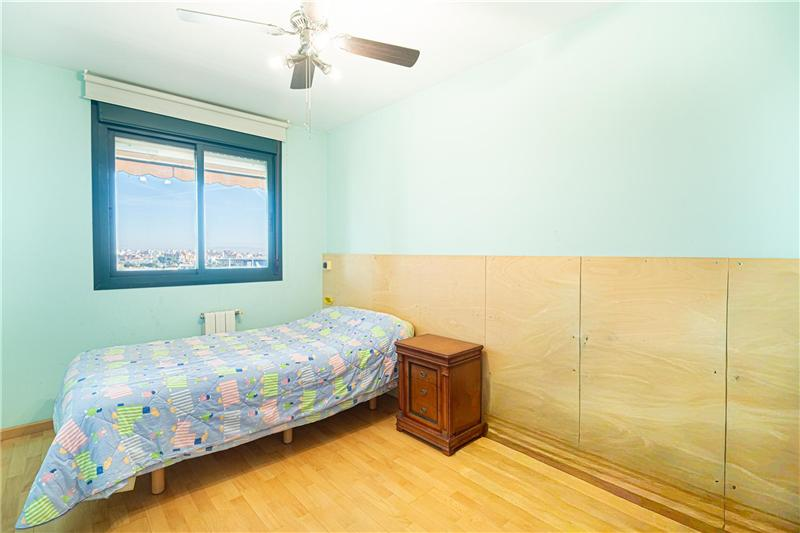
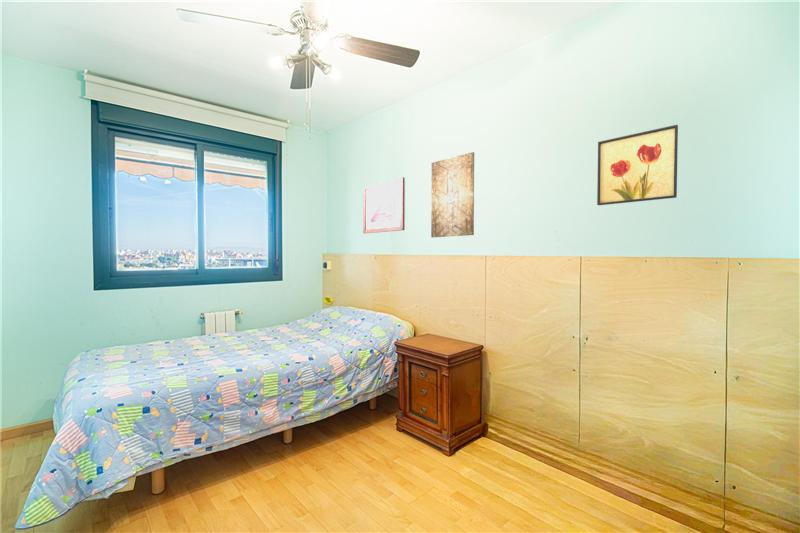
+ wall art [430,151,475,238]
+ wall art [596,124,679,206]
+ picture frame [362,176,406,234]
